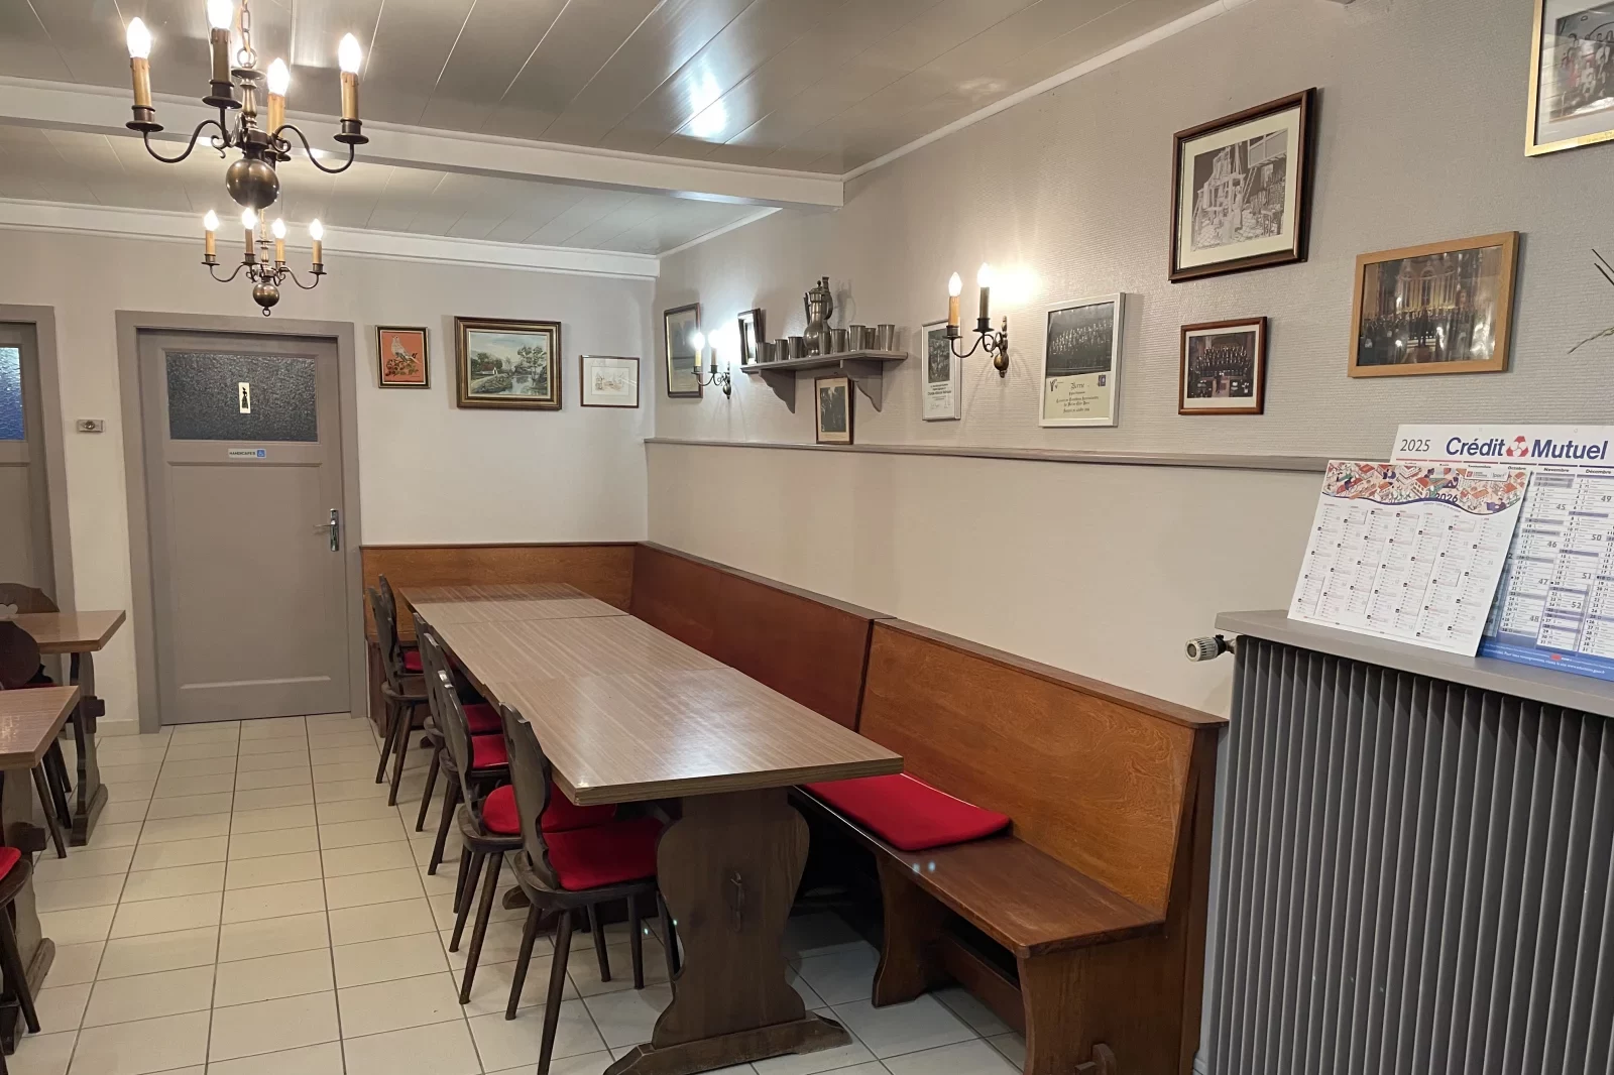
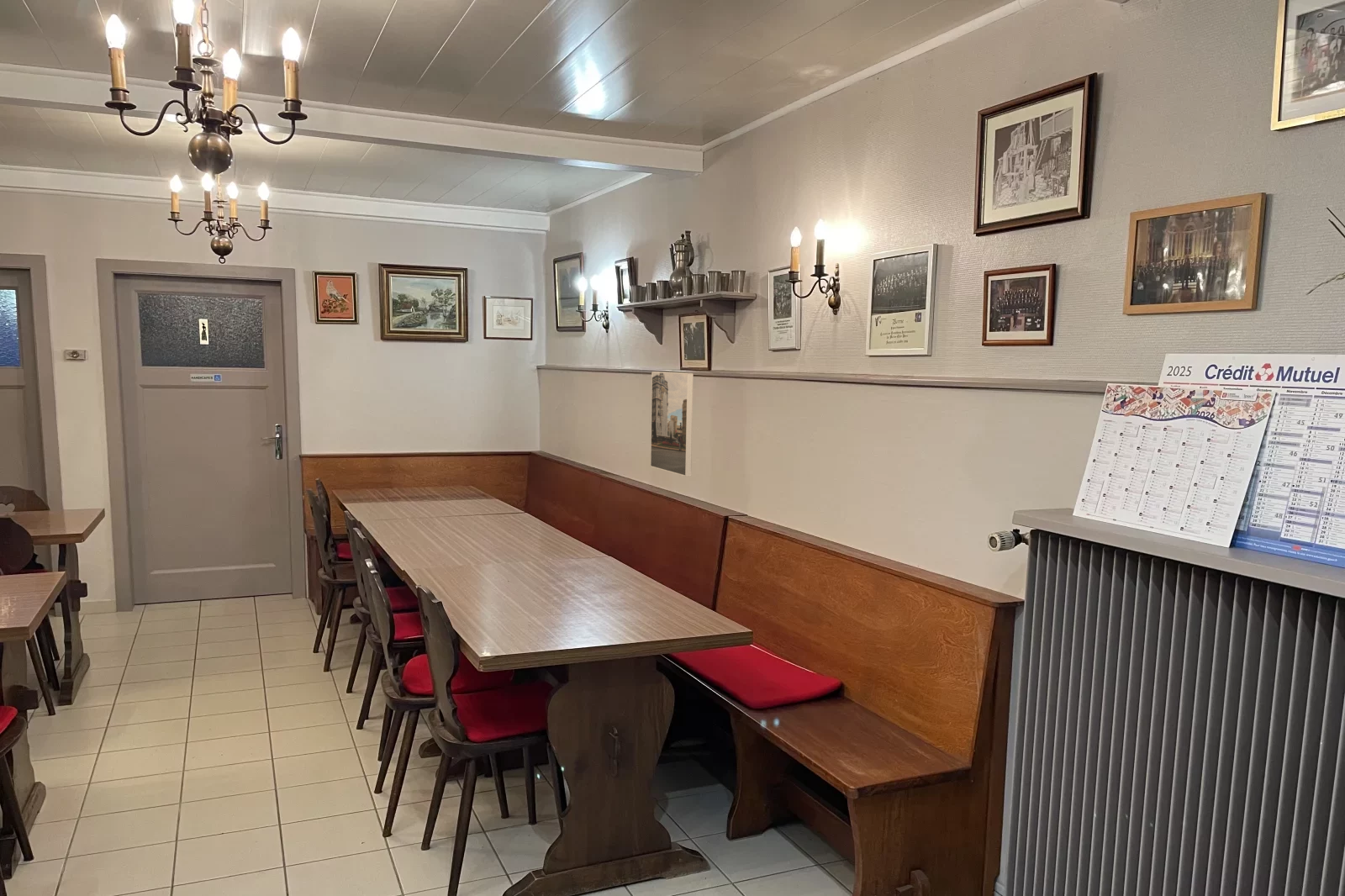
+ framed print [650,371,694,477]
